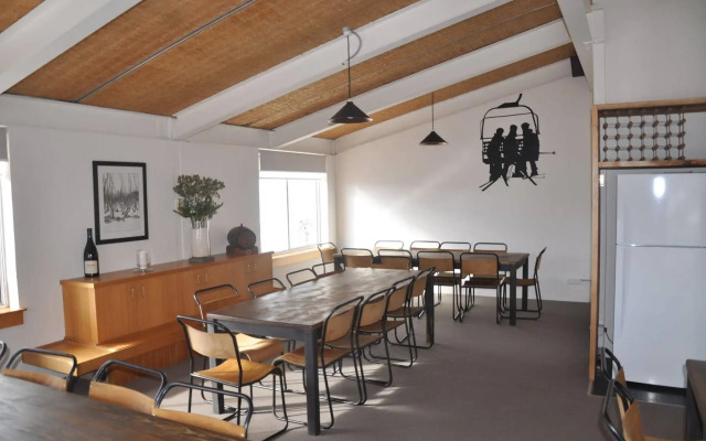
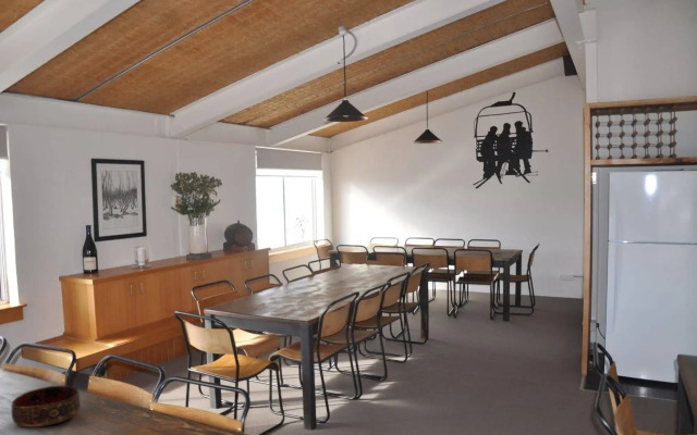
+ bowl [11,384,82,427]
